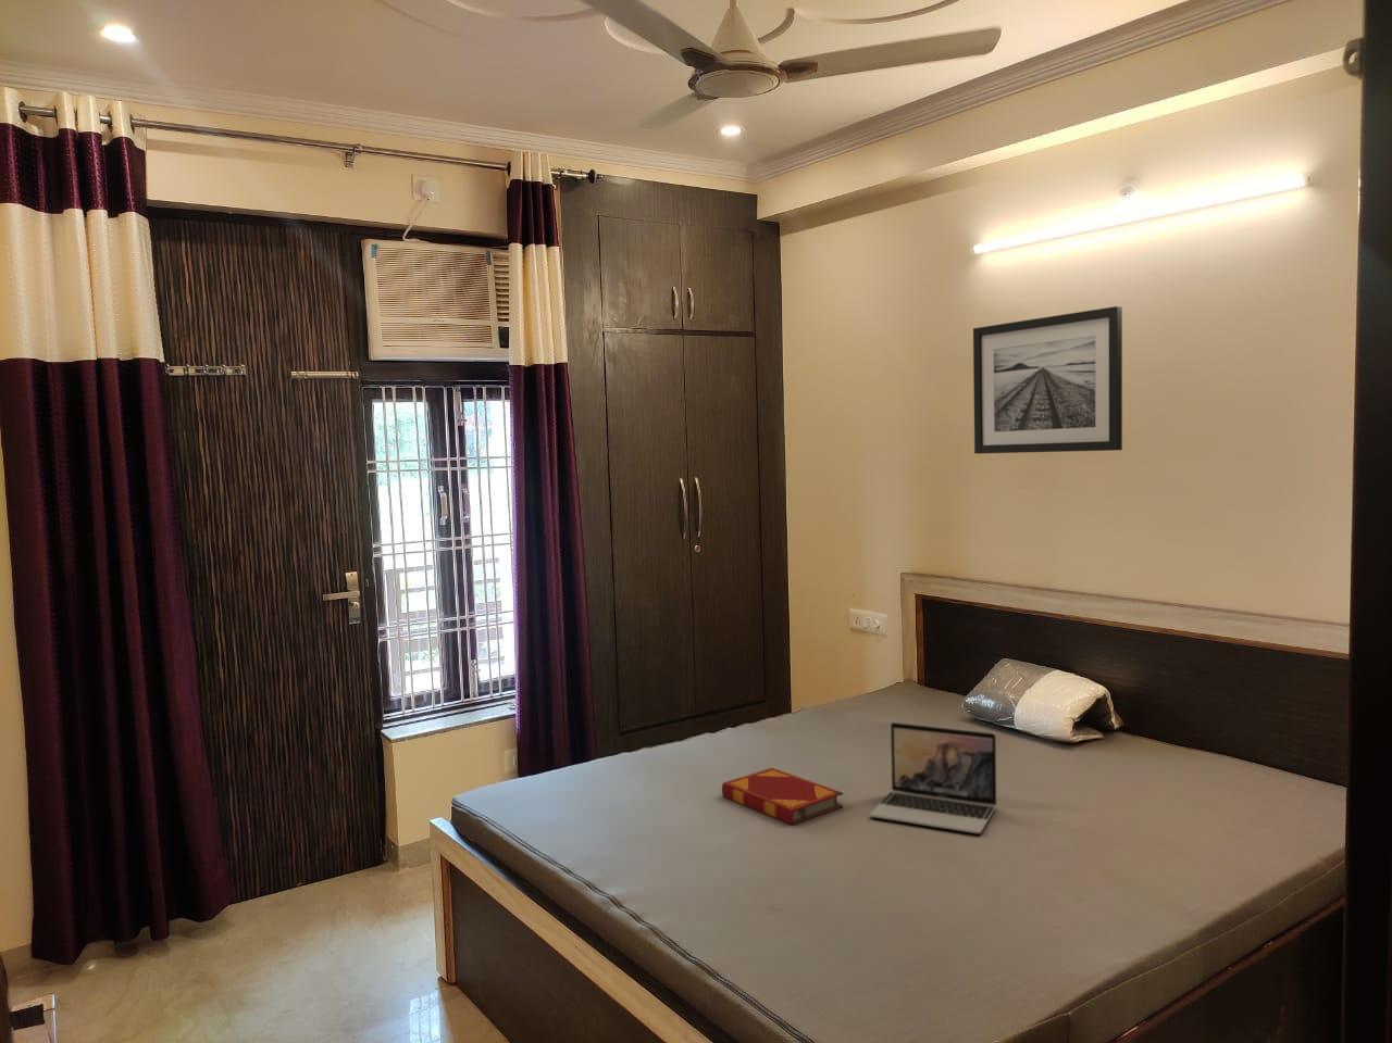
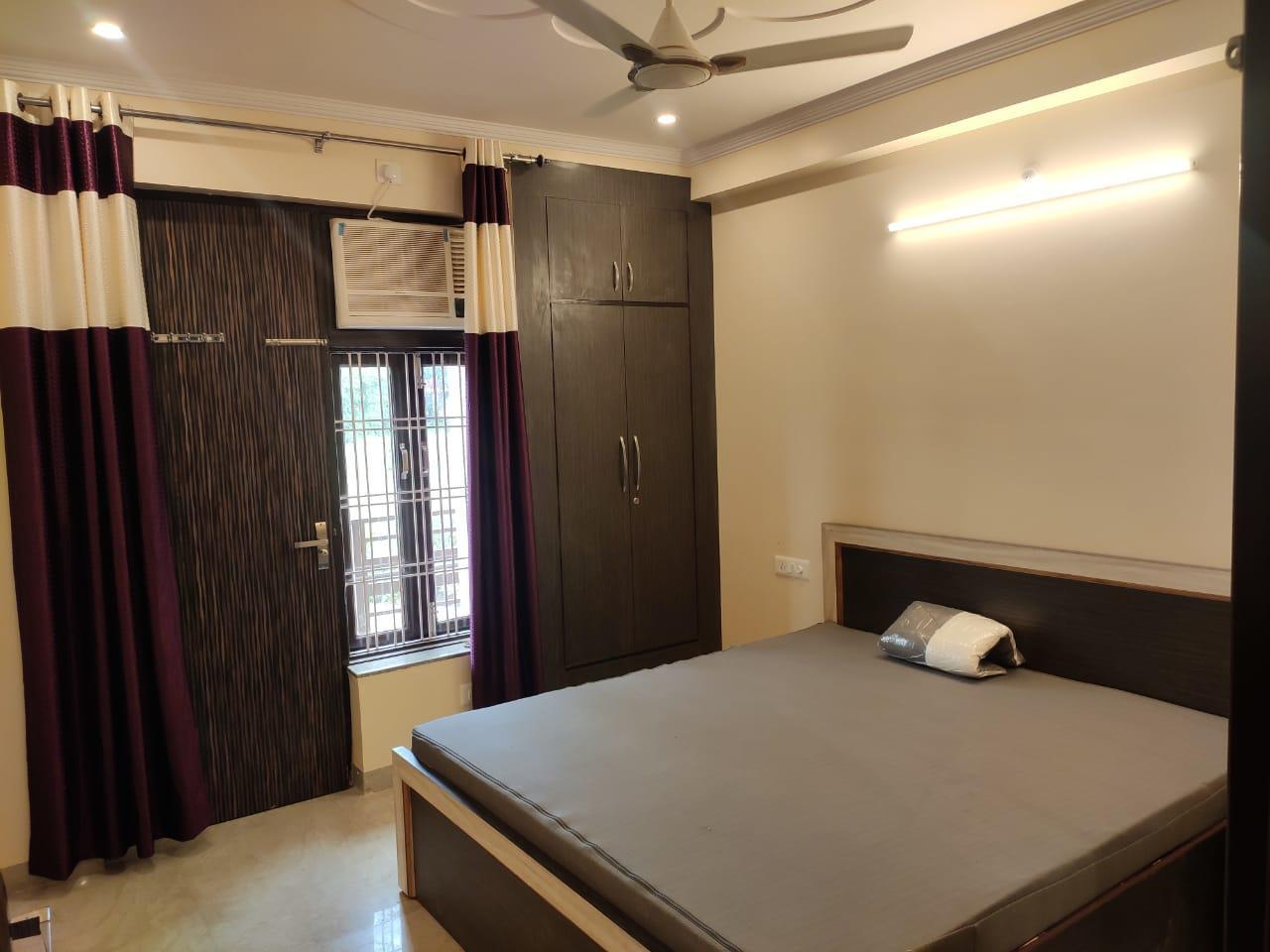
- laptop [869,721,997,835]
- hardback book [721,767,844,826]
- wall art [972,306,1123,456]
